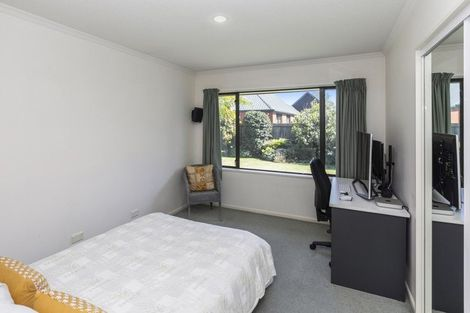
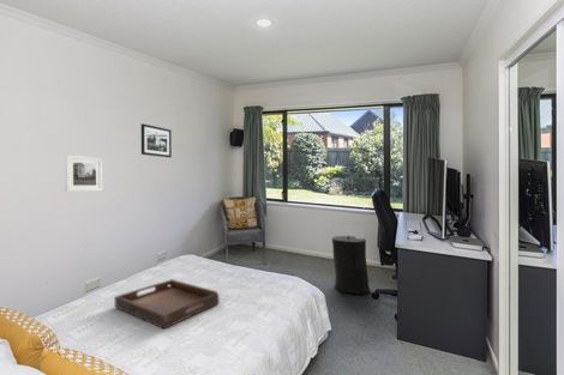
+ picture frame [140,122,173,158]
+ trash can [331,234,371,295]
+ serving tray [113,278,220,329]
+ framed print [64,155,103,193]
